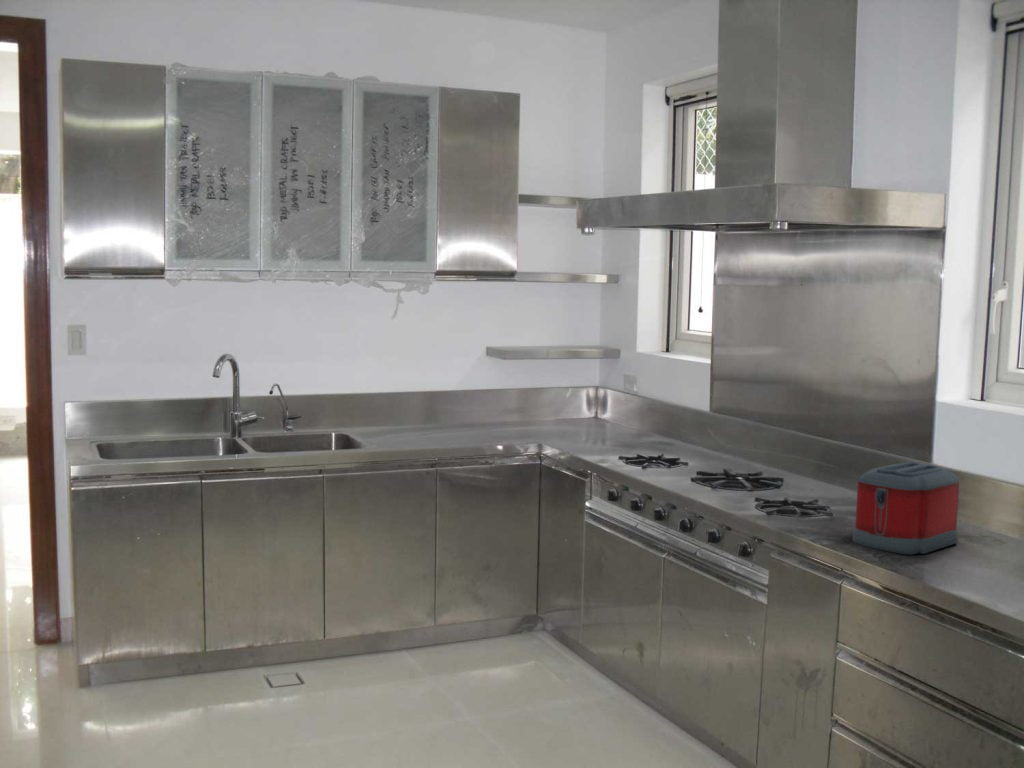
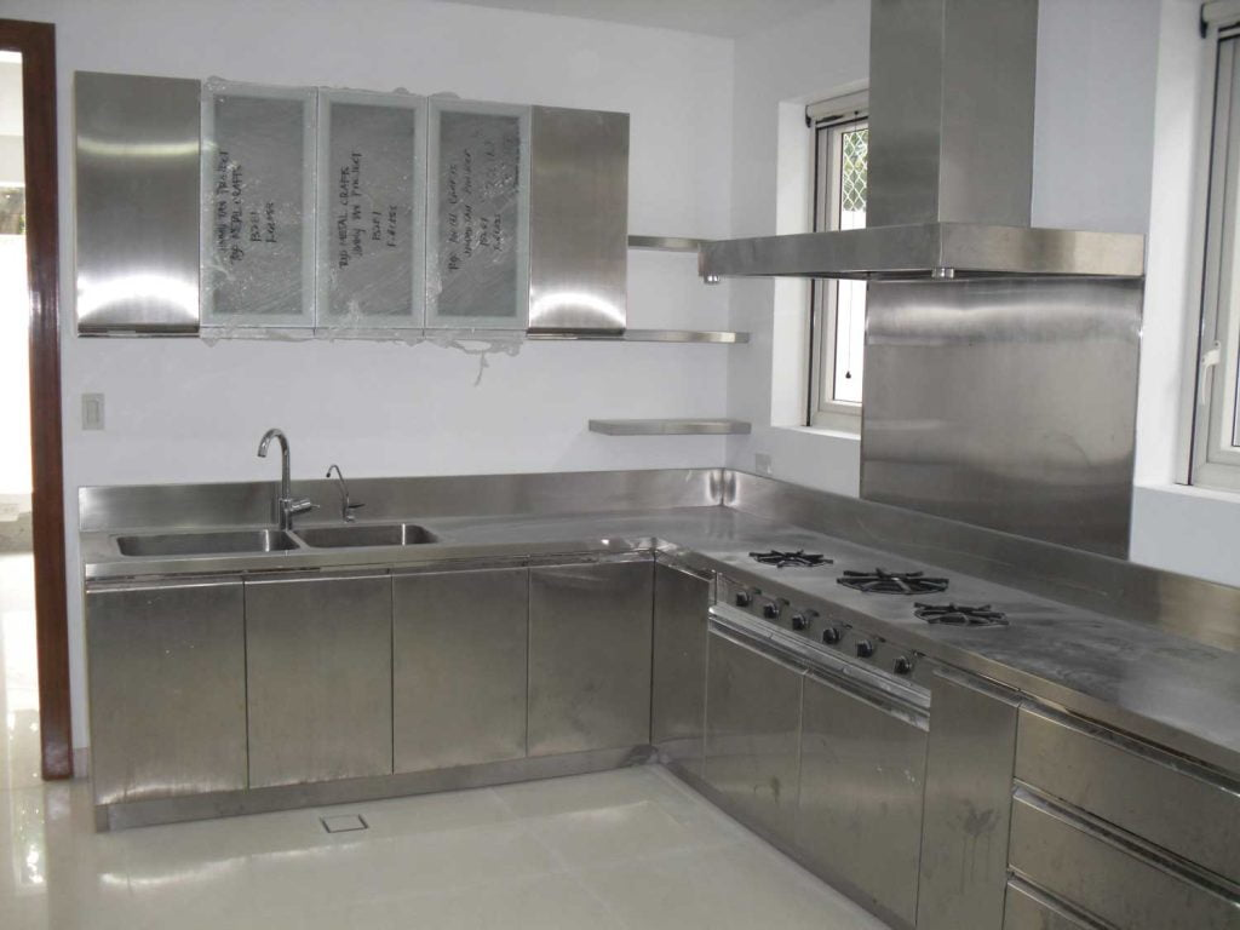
- toaster [851,461,960,556]
